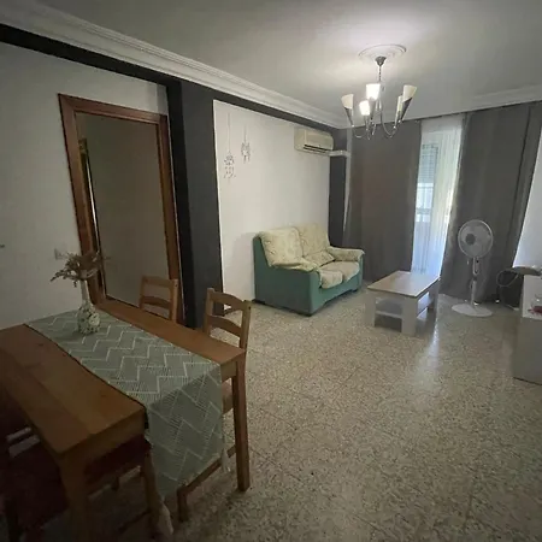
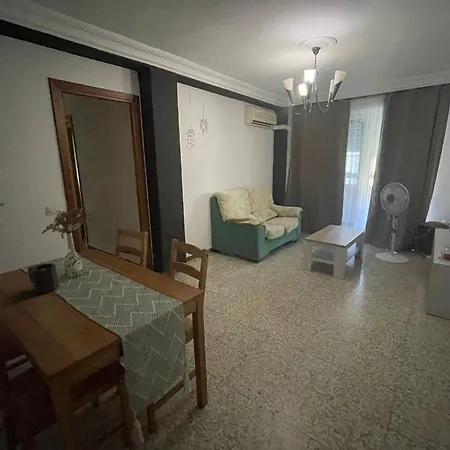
+ mug [27,262,60,294]
